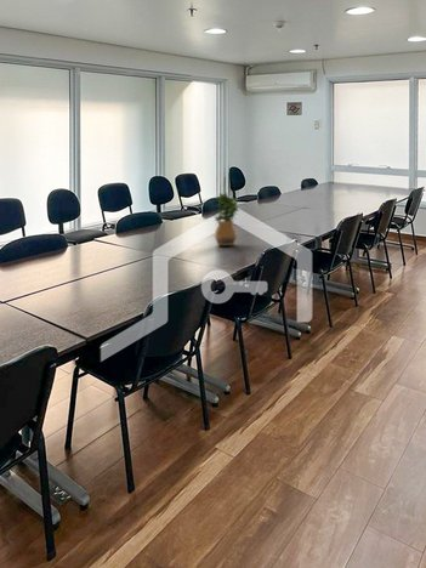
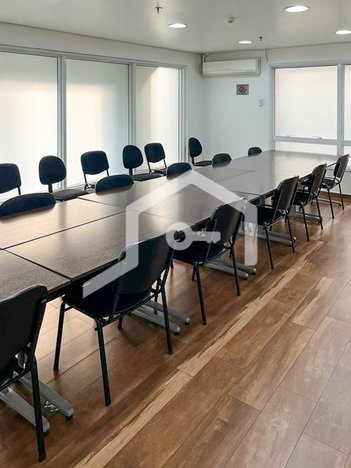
- potted plant [214,191,240,246]
